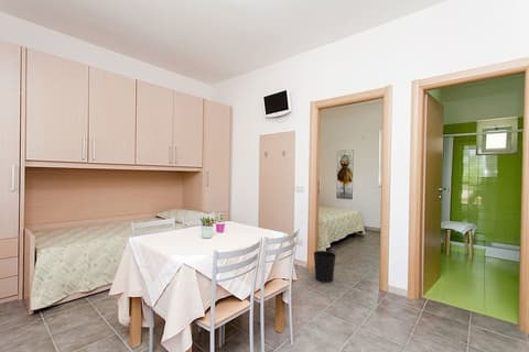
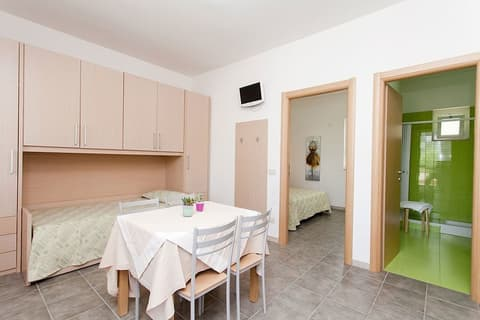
- wastebasket [313,250,337,284]
